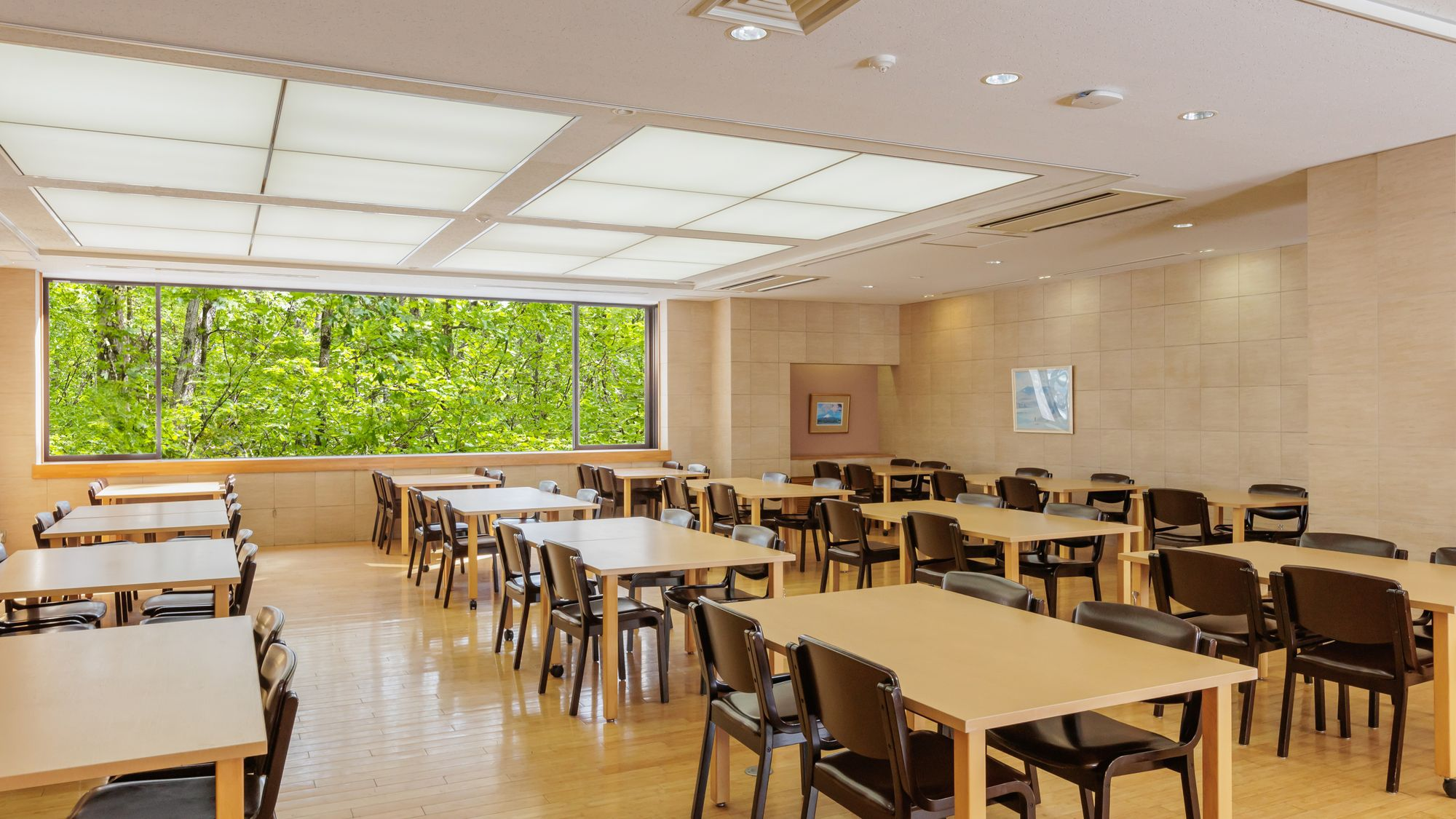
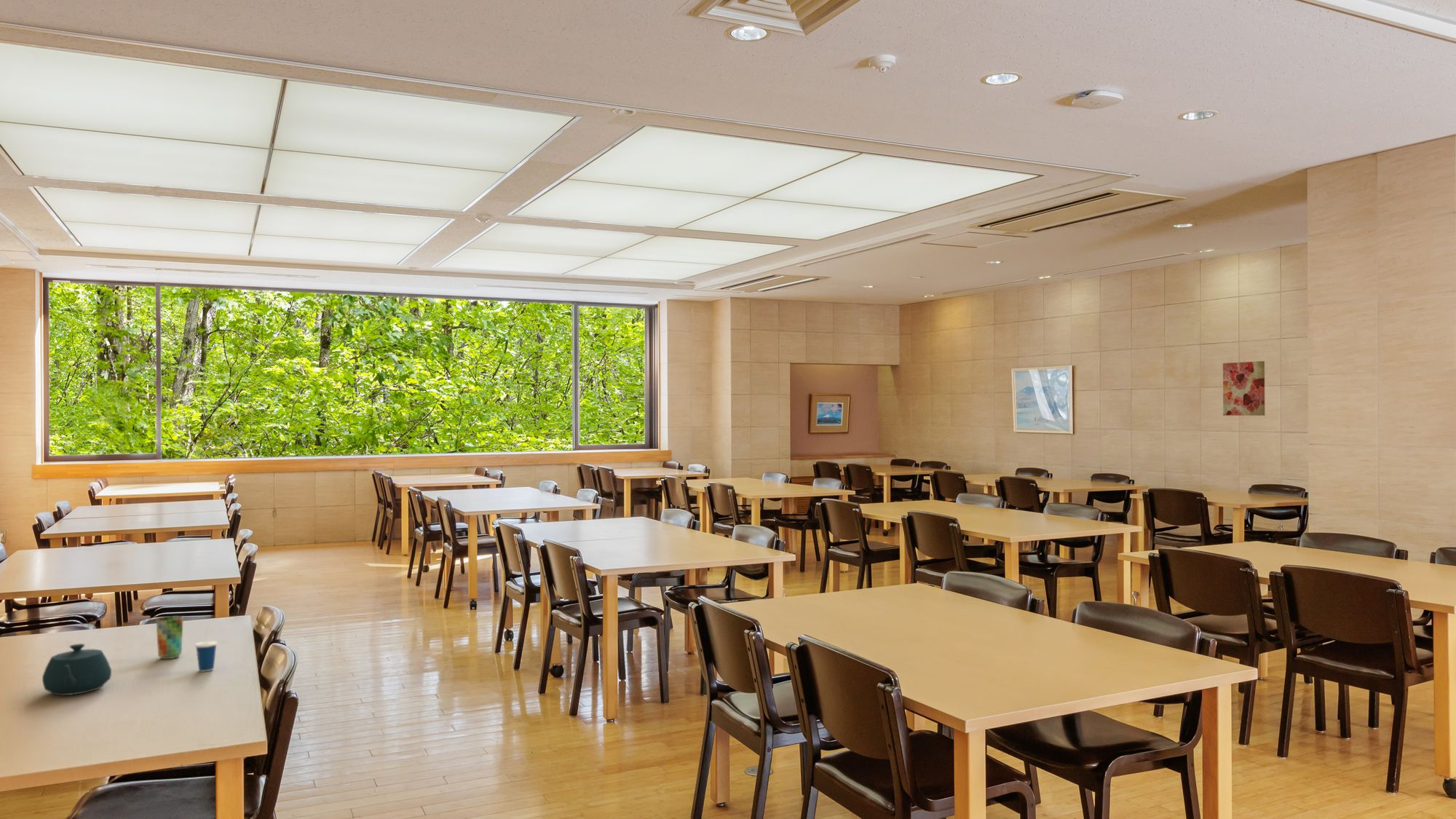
+ cup [155,615,184,660]
+ wall art [1222,360,1265,416]
+ teapot [41,643,112,696]
+ cup [194,627,218,672]
